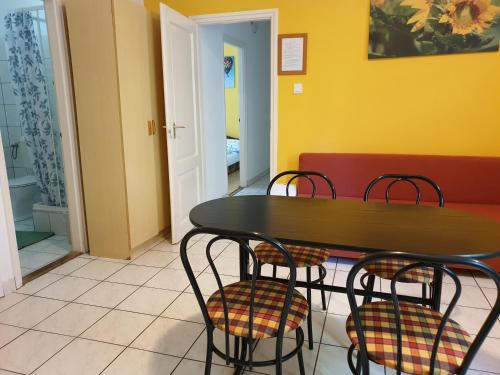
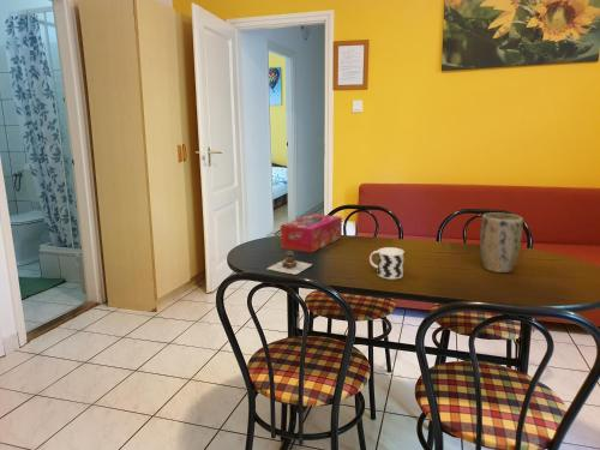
+ plant pot [479,211,524,274]
+ teapot [266,250,313,275]
+ cup [368,246,406,281]
+ tissue box [280,212,343,253]
